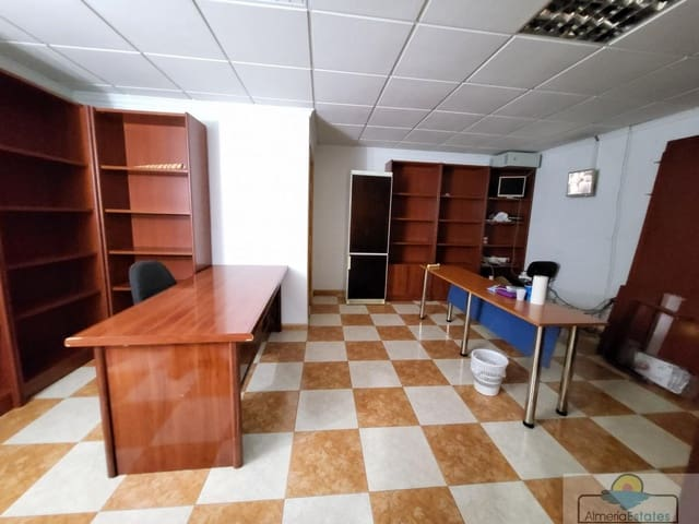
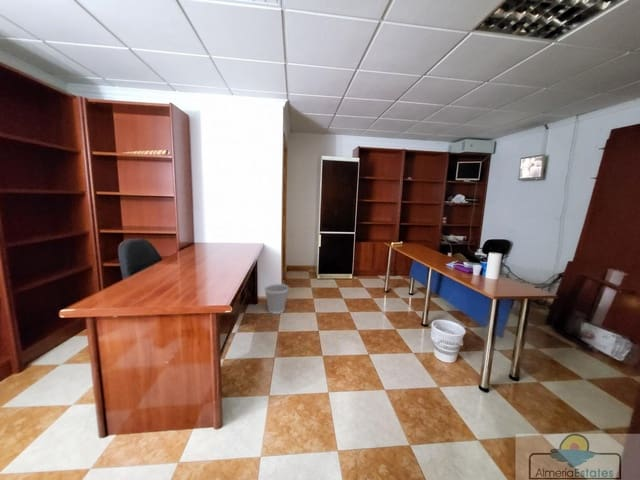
+ wastebasket [263,283,290,315]
